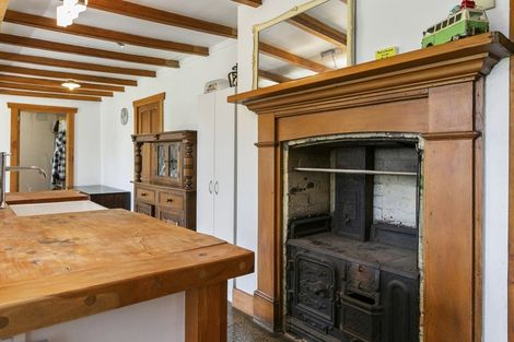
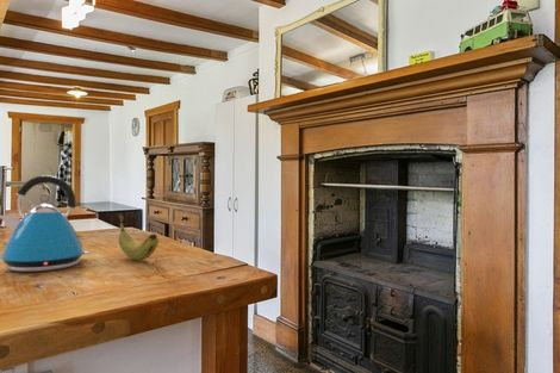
+ fruit [117,213,160,261]
+ kettle [0,174,92,273]
